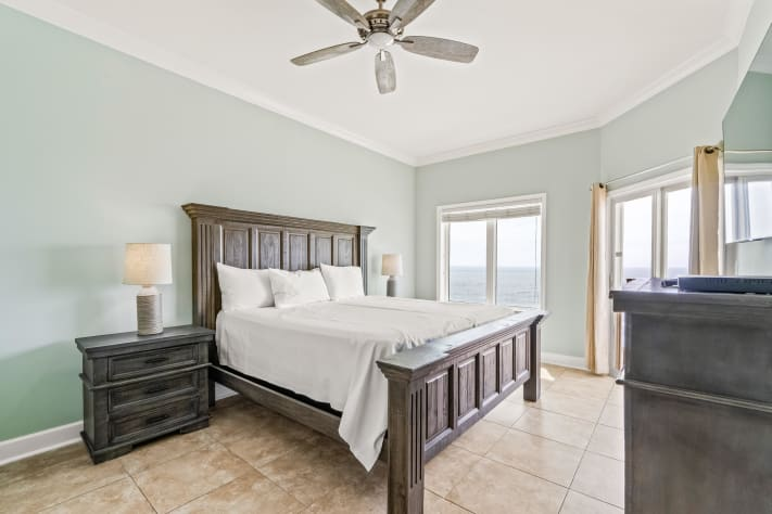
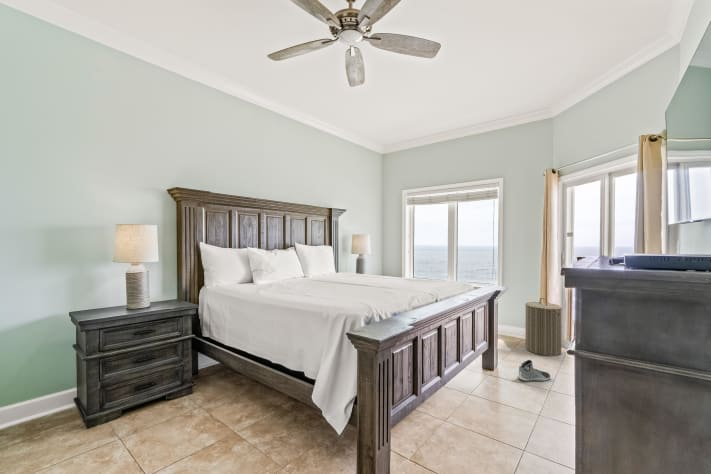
+ laundry hamper [524,297,563,357]
+ sneaker [517,359,551,382]
